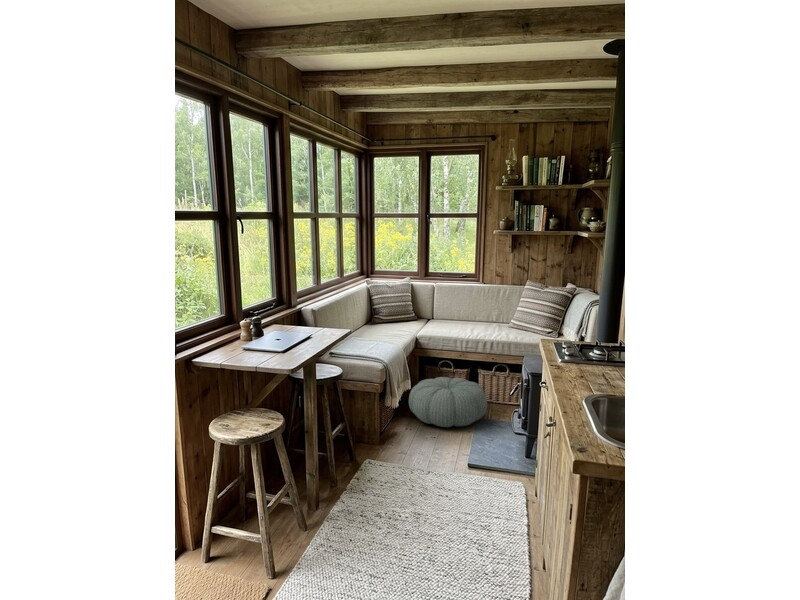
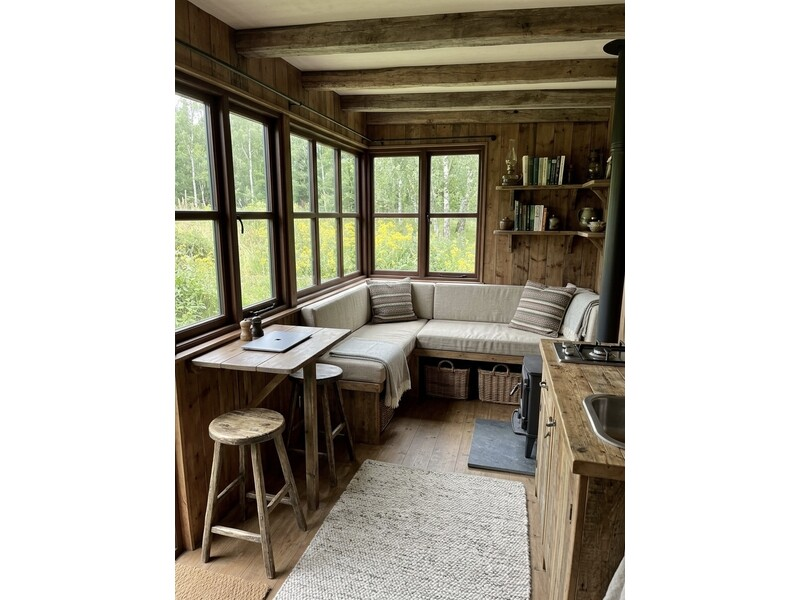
- pouf [408,376,488,428]
